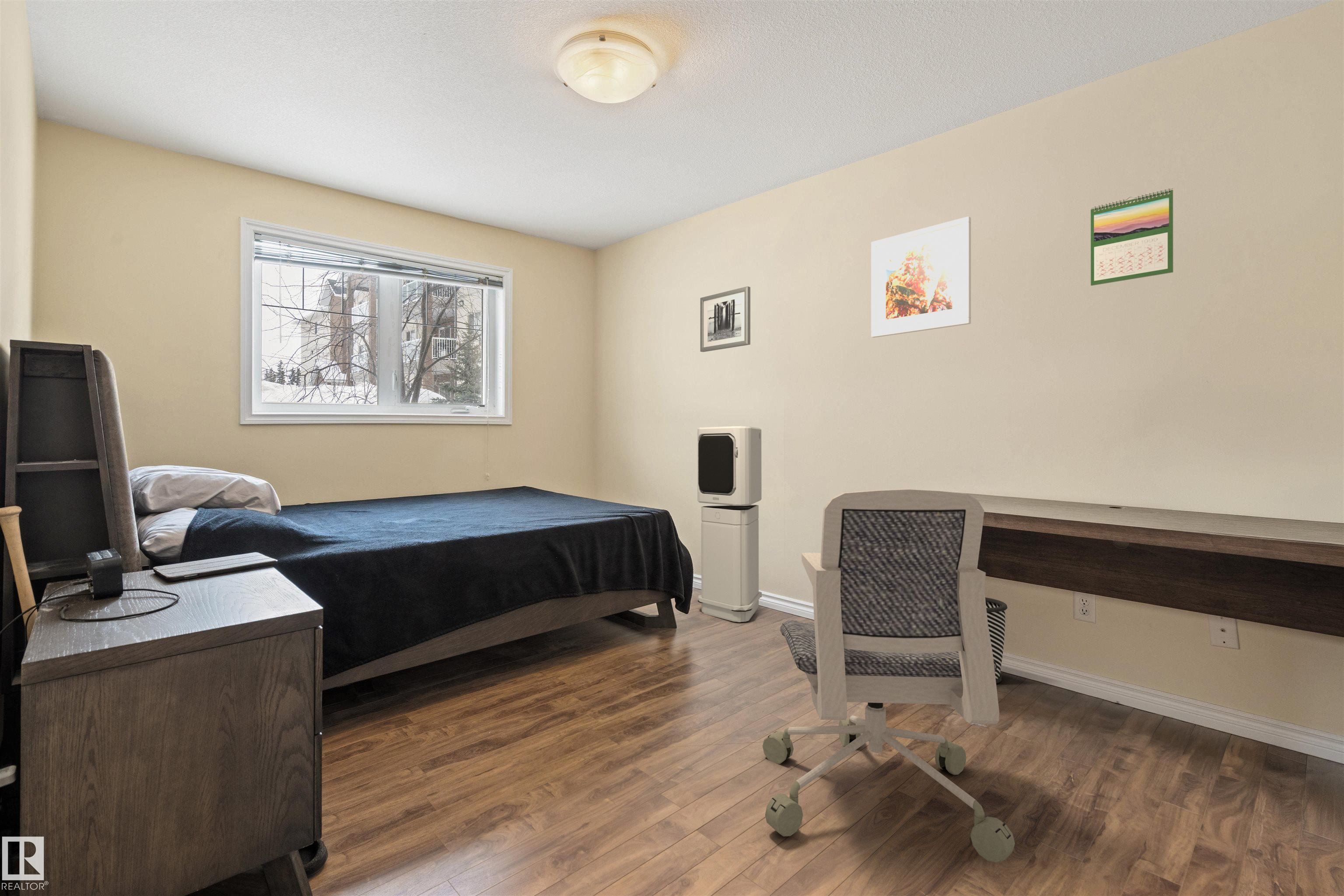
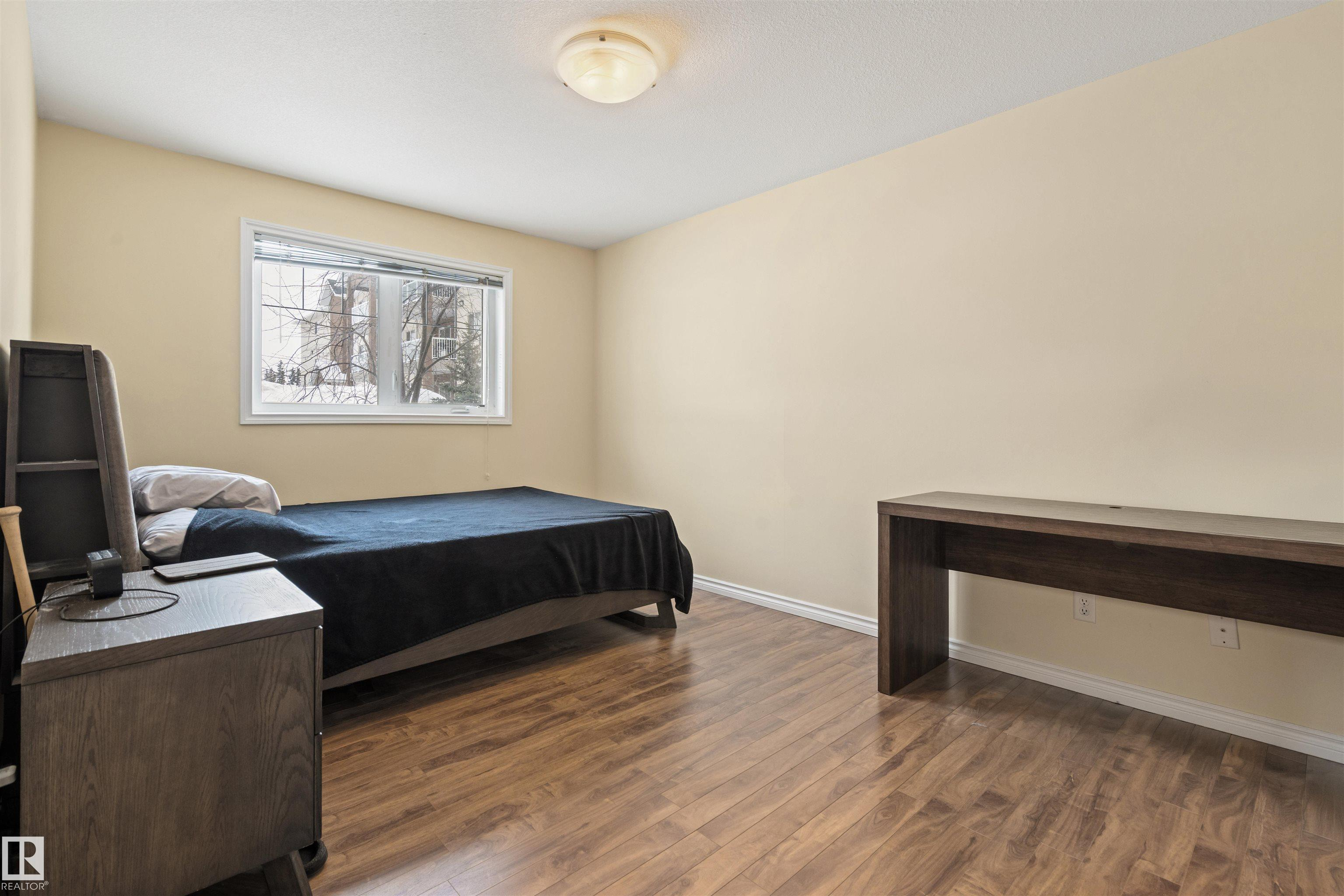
- office chair [762,488,1015,864]
- calendar [1090,187,1174,286]
- air purifier [697,426,762,623]
- wall art [700,286,751,353]
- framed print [871,216,971,338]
- wastebasket [985,597,1008,684]
